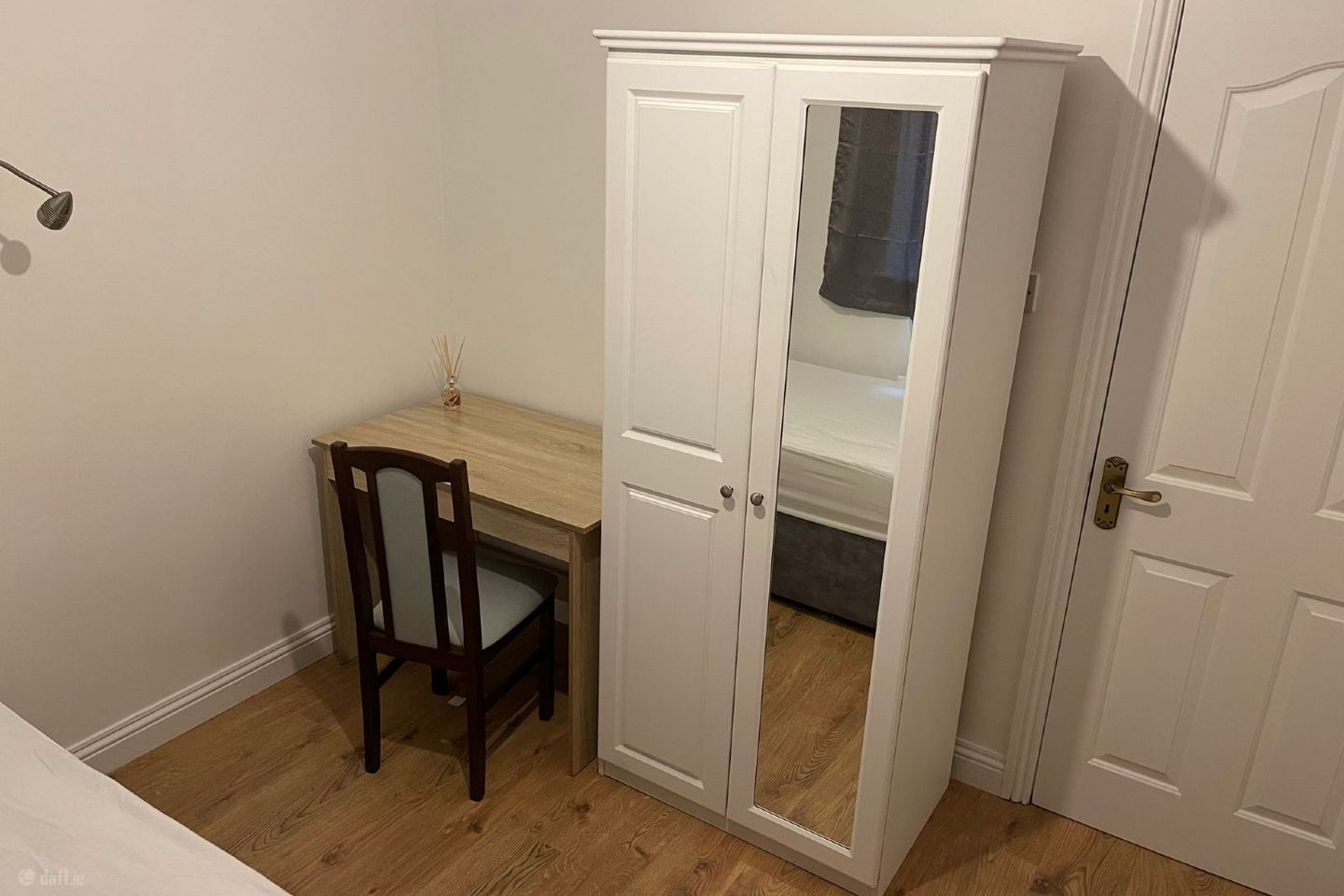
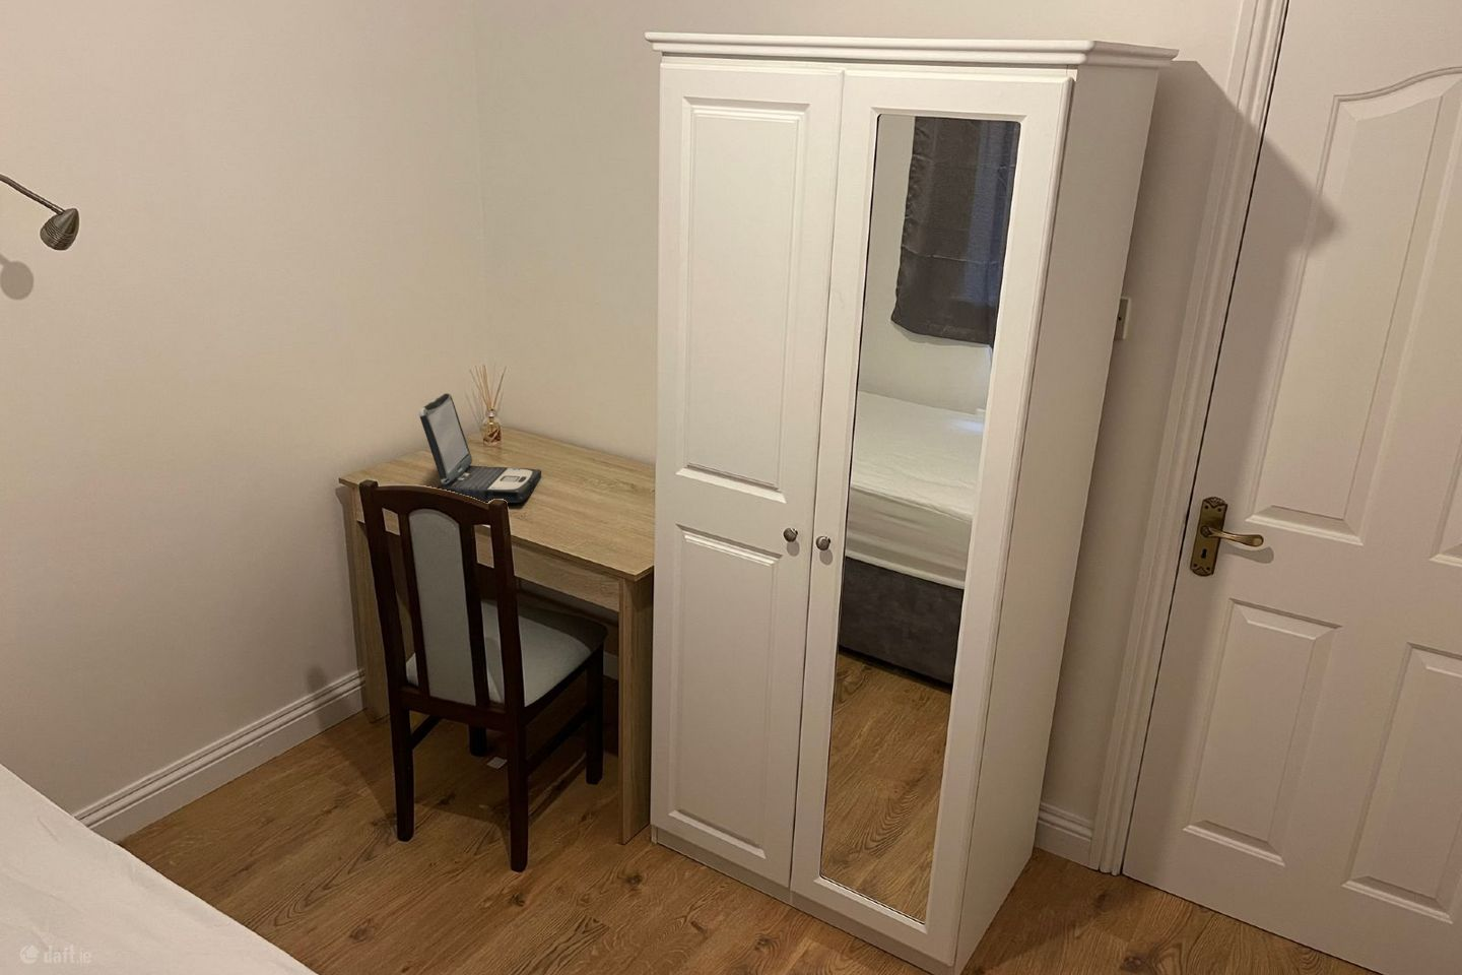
+ laptop [419,392,542,504]
